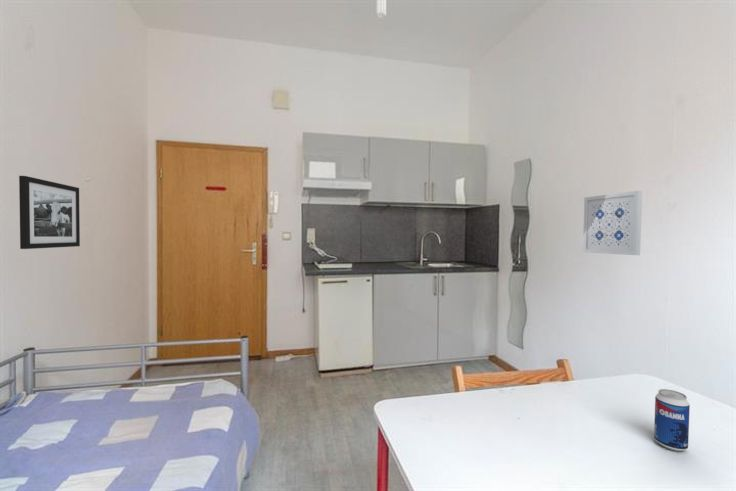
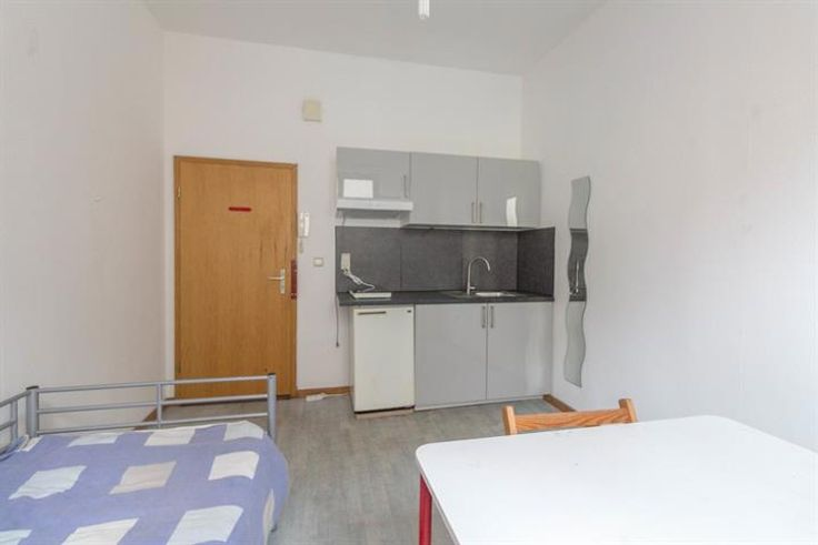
- wall art [582,190,643,256]
- picture frame [18,175,81,250]
- beverage can [653,388,691,452]
